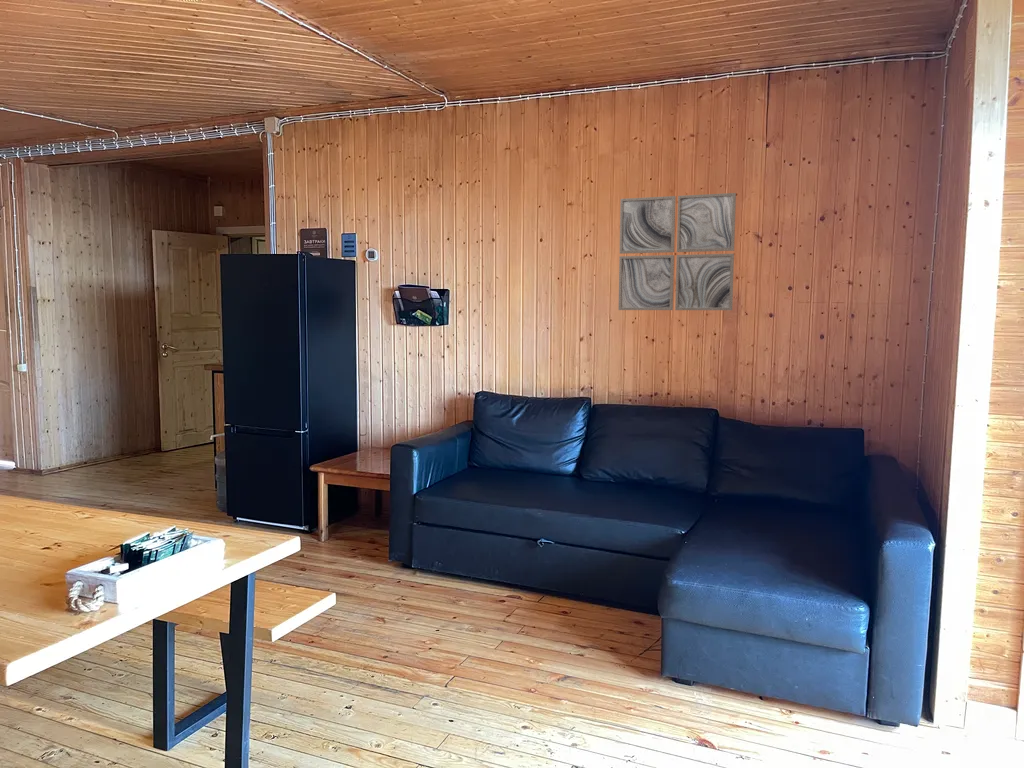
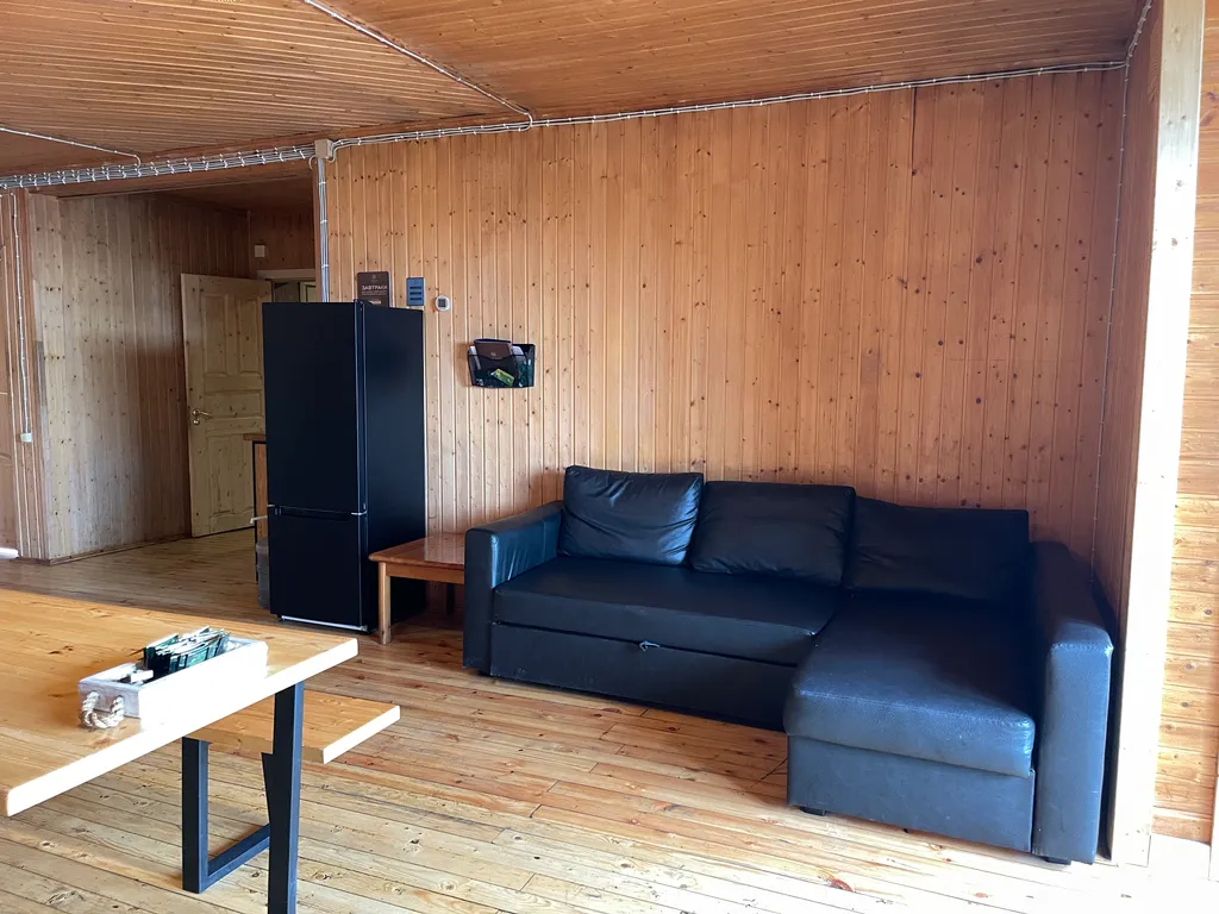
- wall art [617,192,737,311]
